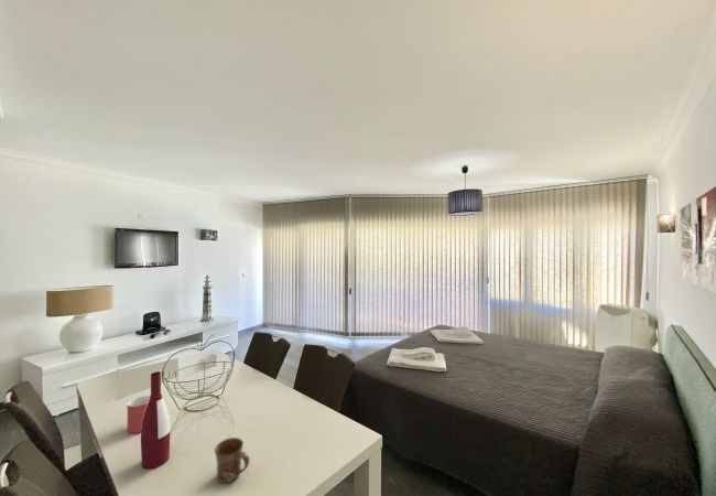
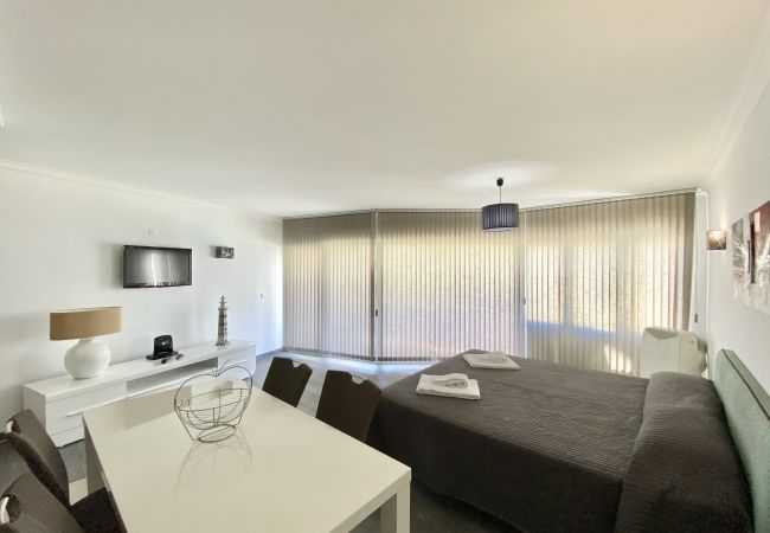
- mug [214,436,251,484]
- mug [127,395,151,434]
- alcohol [140,370,172,471]
